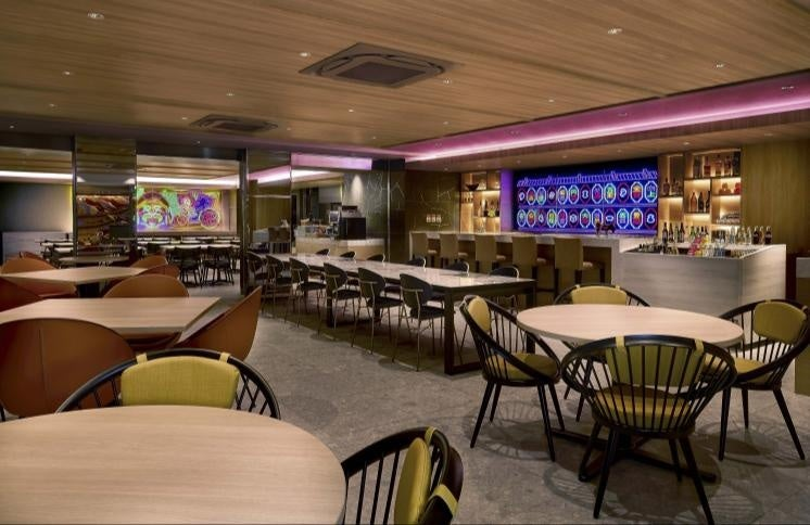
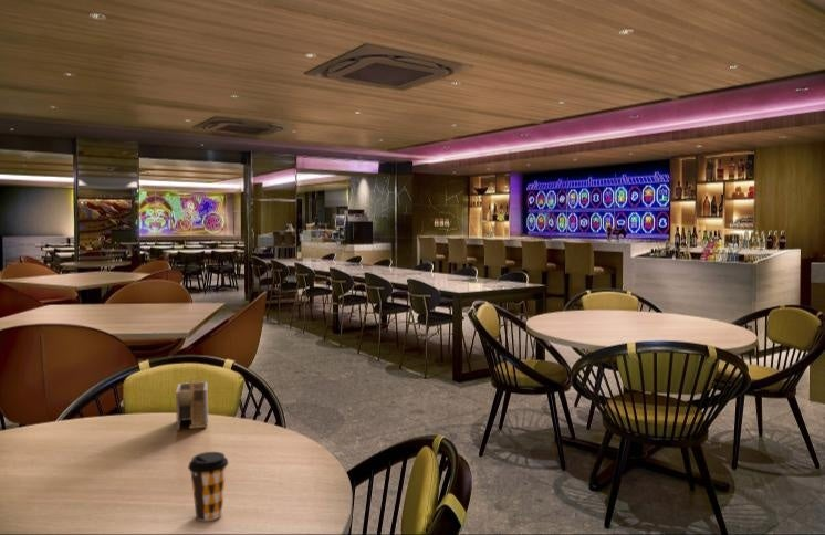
+ napkin holder [175,376,209,432]
+ coffee cup [187,451,229,522]
